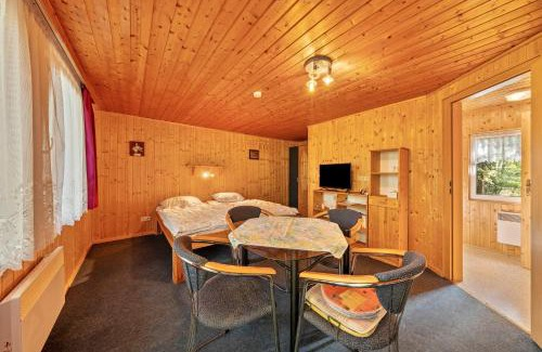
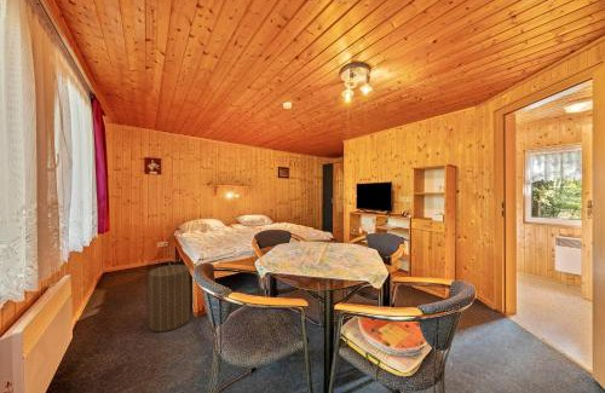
+ laundry hamper [146,260,191,333]
